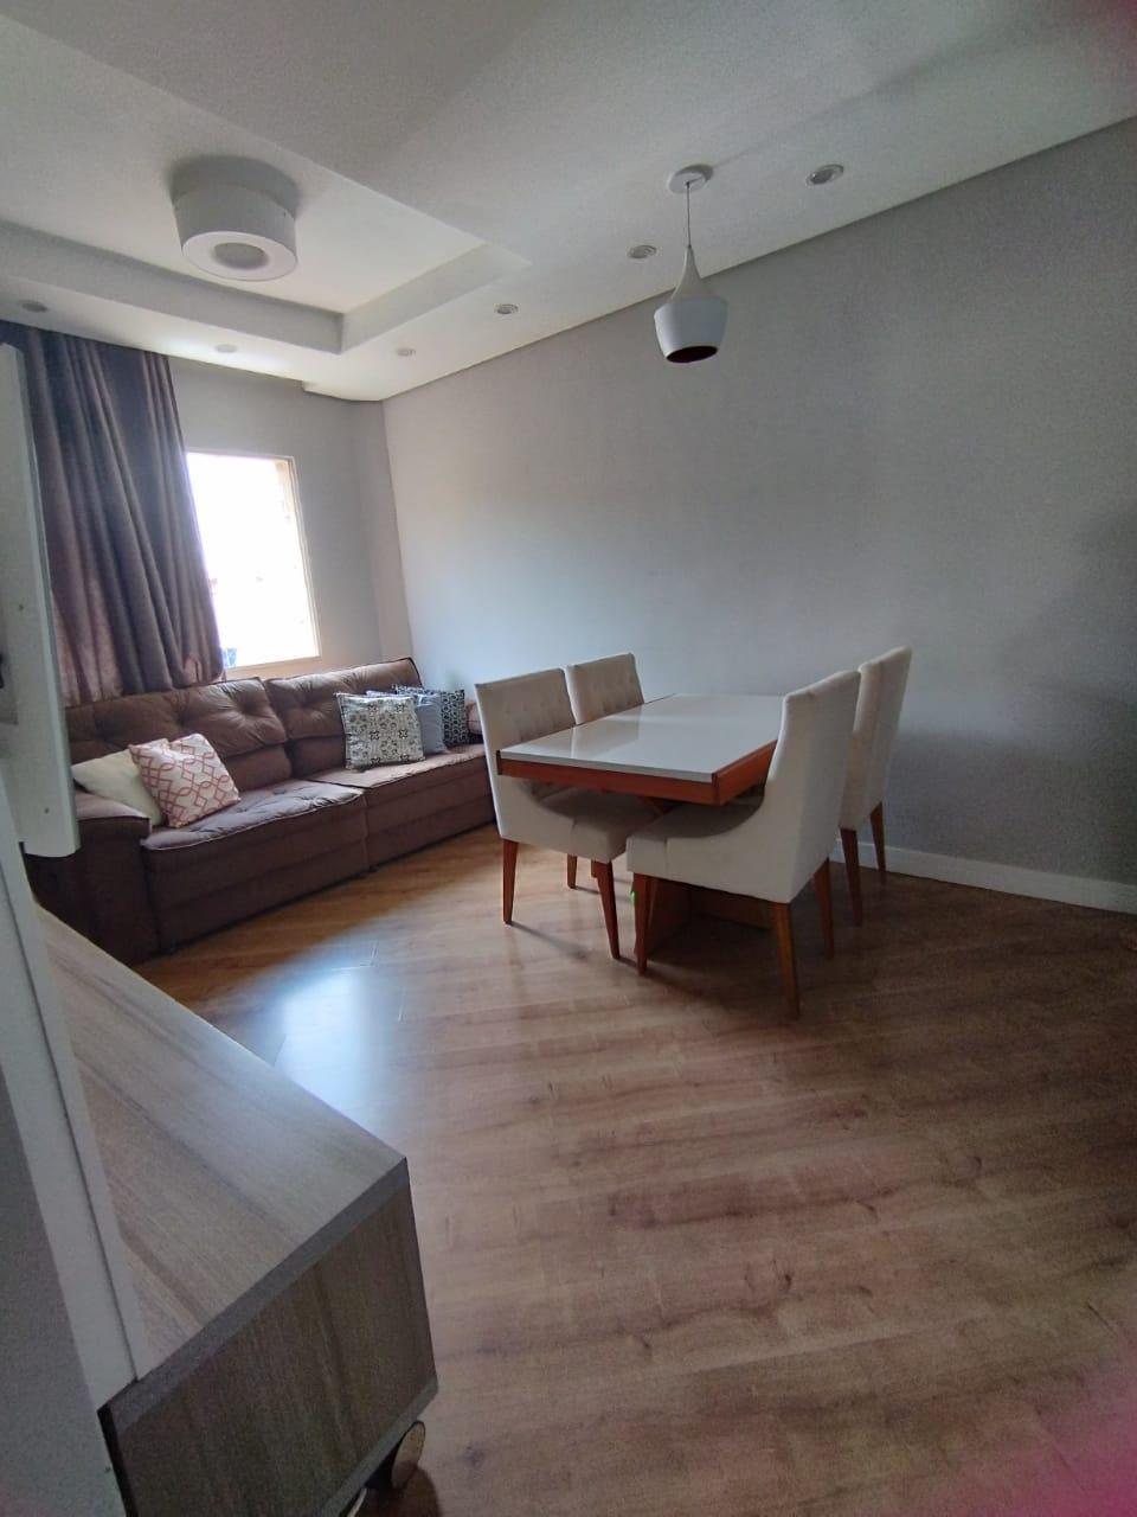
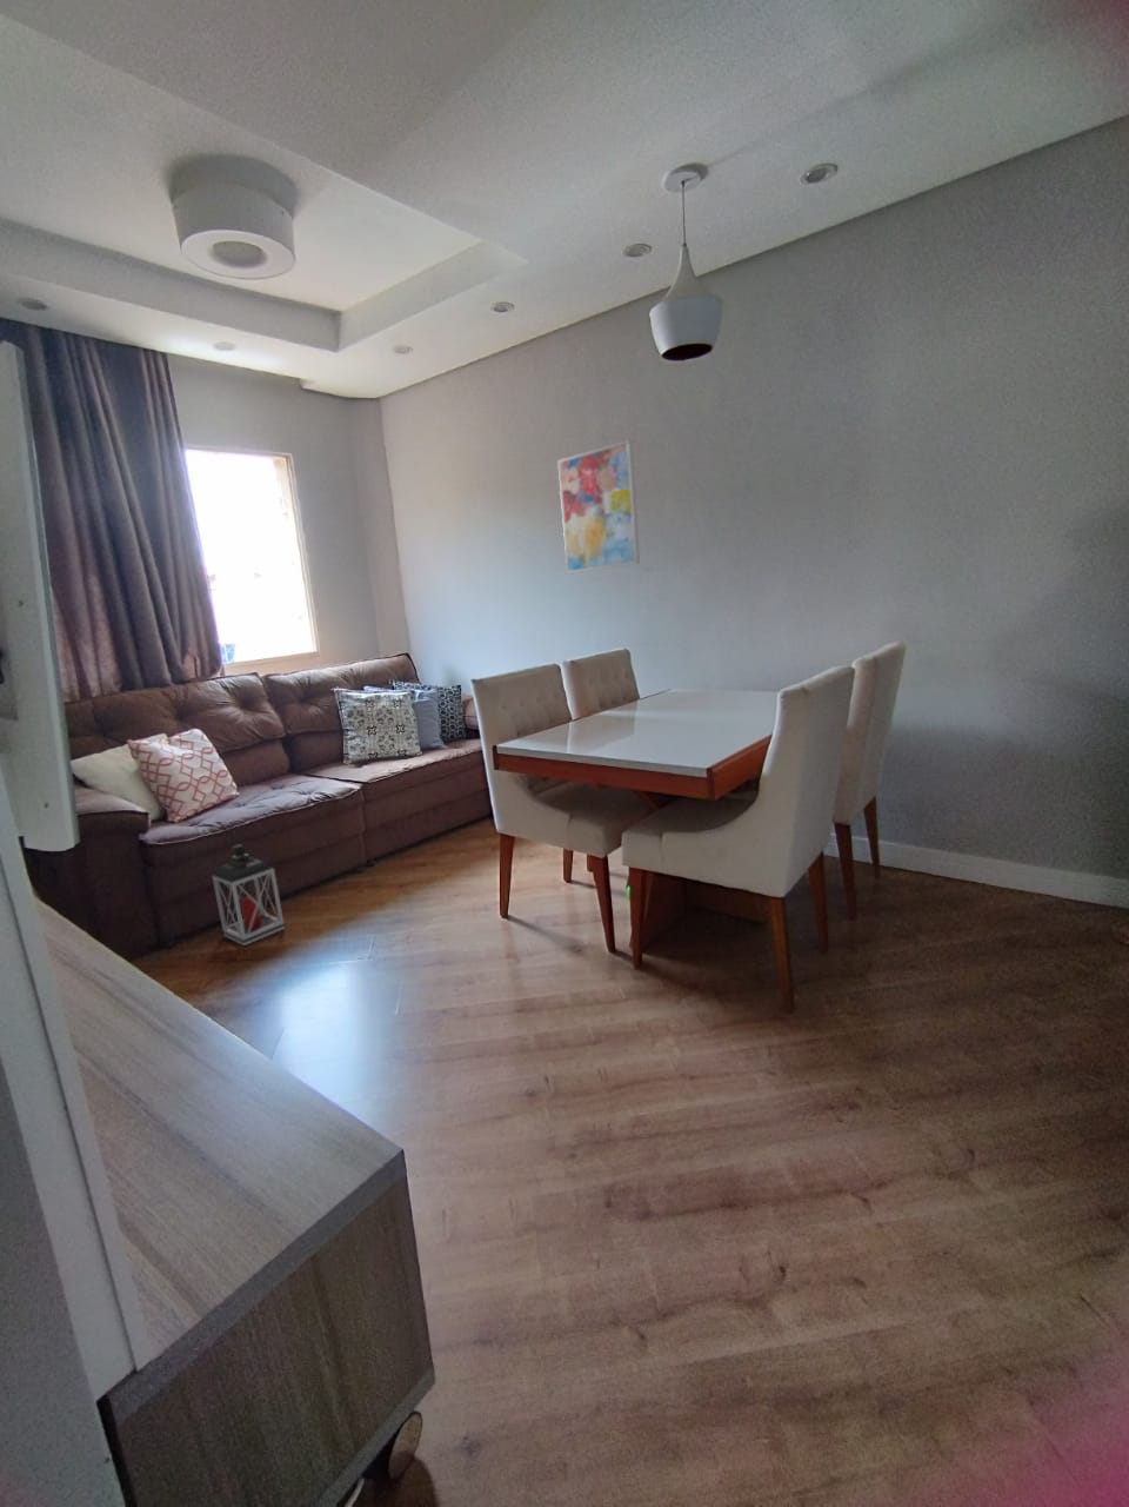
+ lantern [211,824,286,947]
+ wall art [556,439,640,574]
